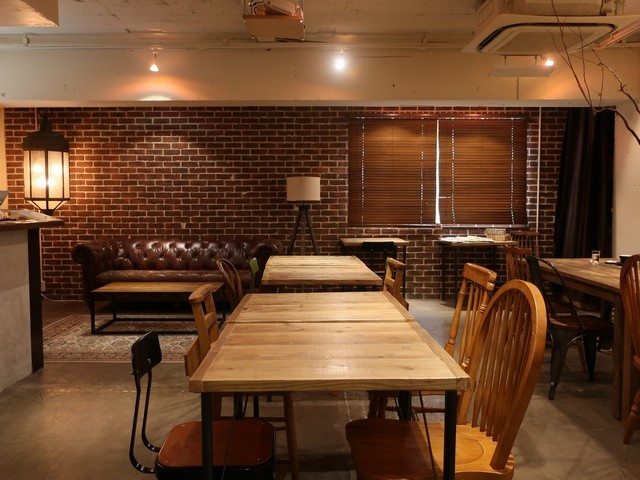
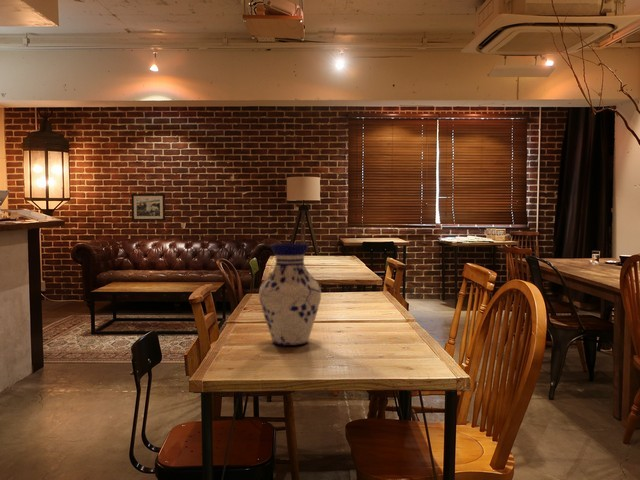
+ picture frame [131,193,166,222]
+ vase [258,242,322,347]
